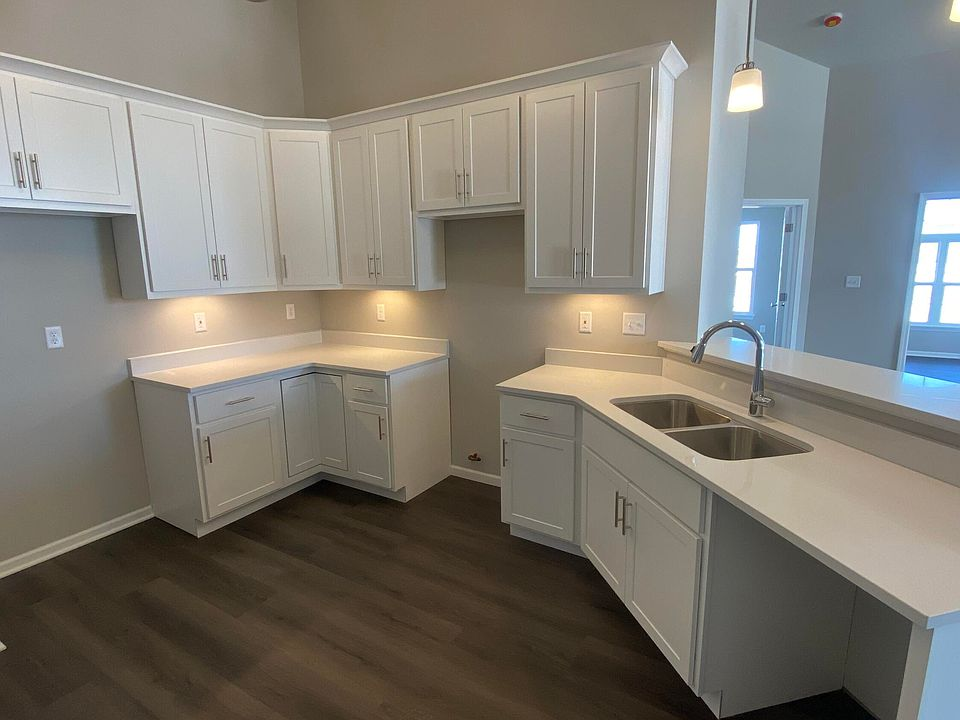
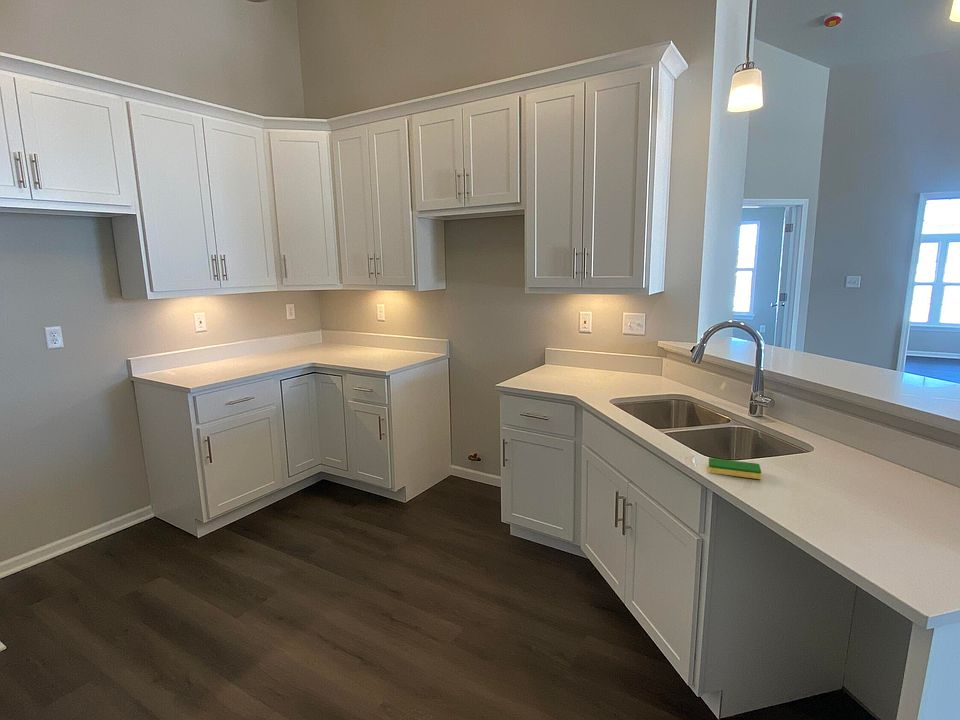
+ dish sponge [707,457,762,480]
